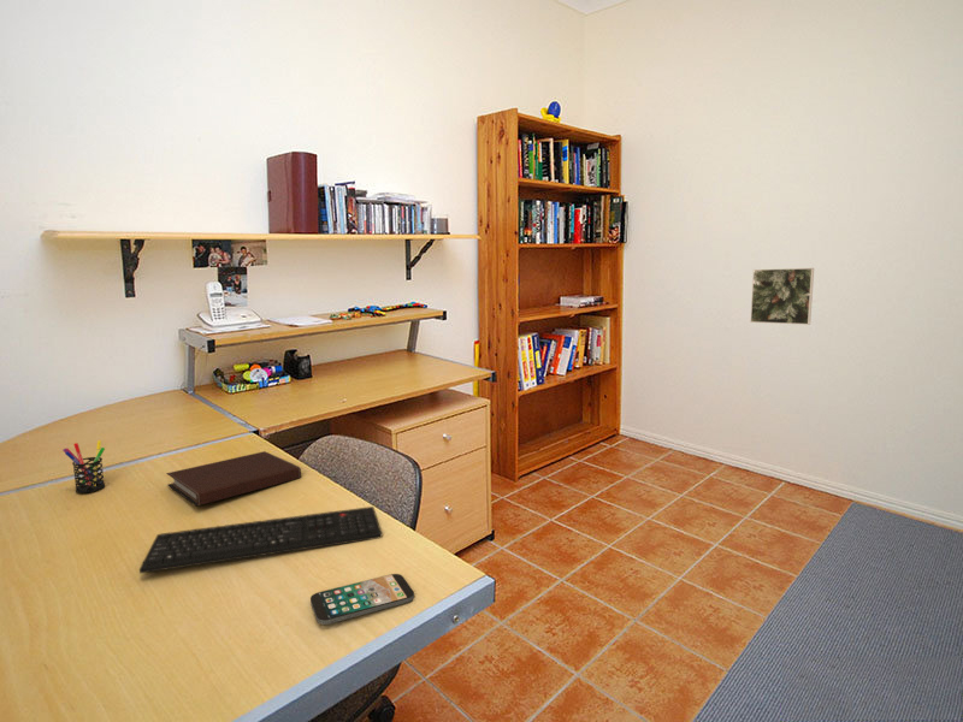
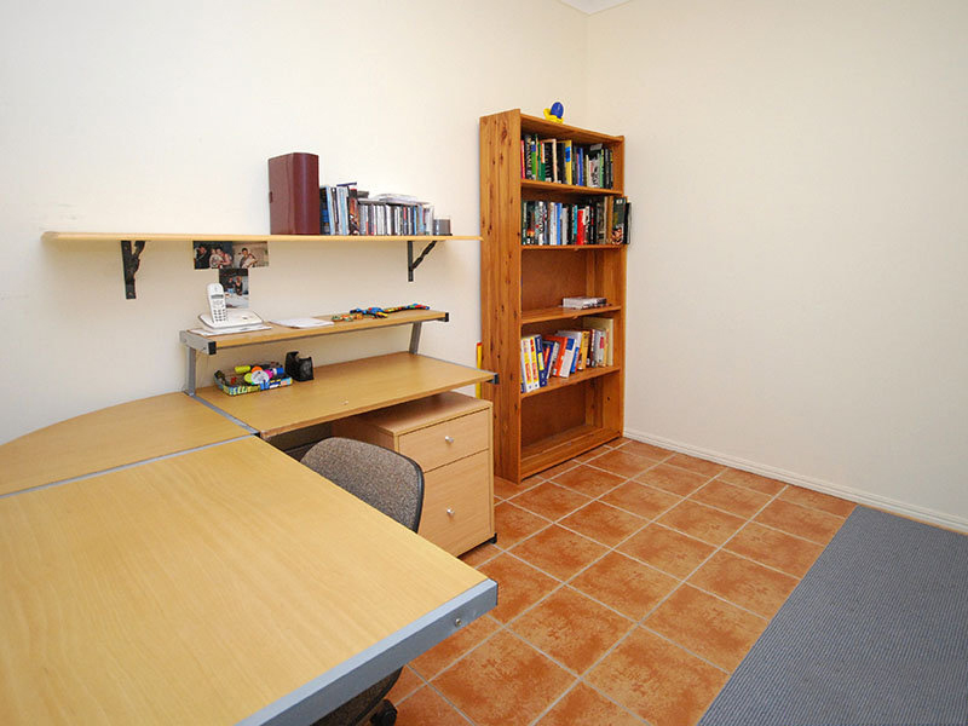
- notebook [165,450,302,507]
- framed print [749,267,815,326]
- keyboard [138,505,383,575]
- pen holder [61,439,106,495]
- smartphone [309,573,415,626]
